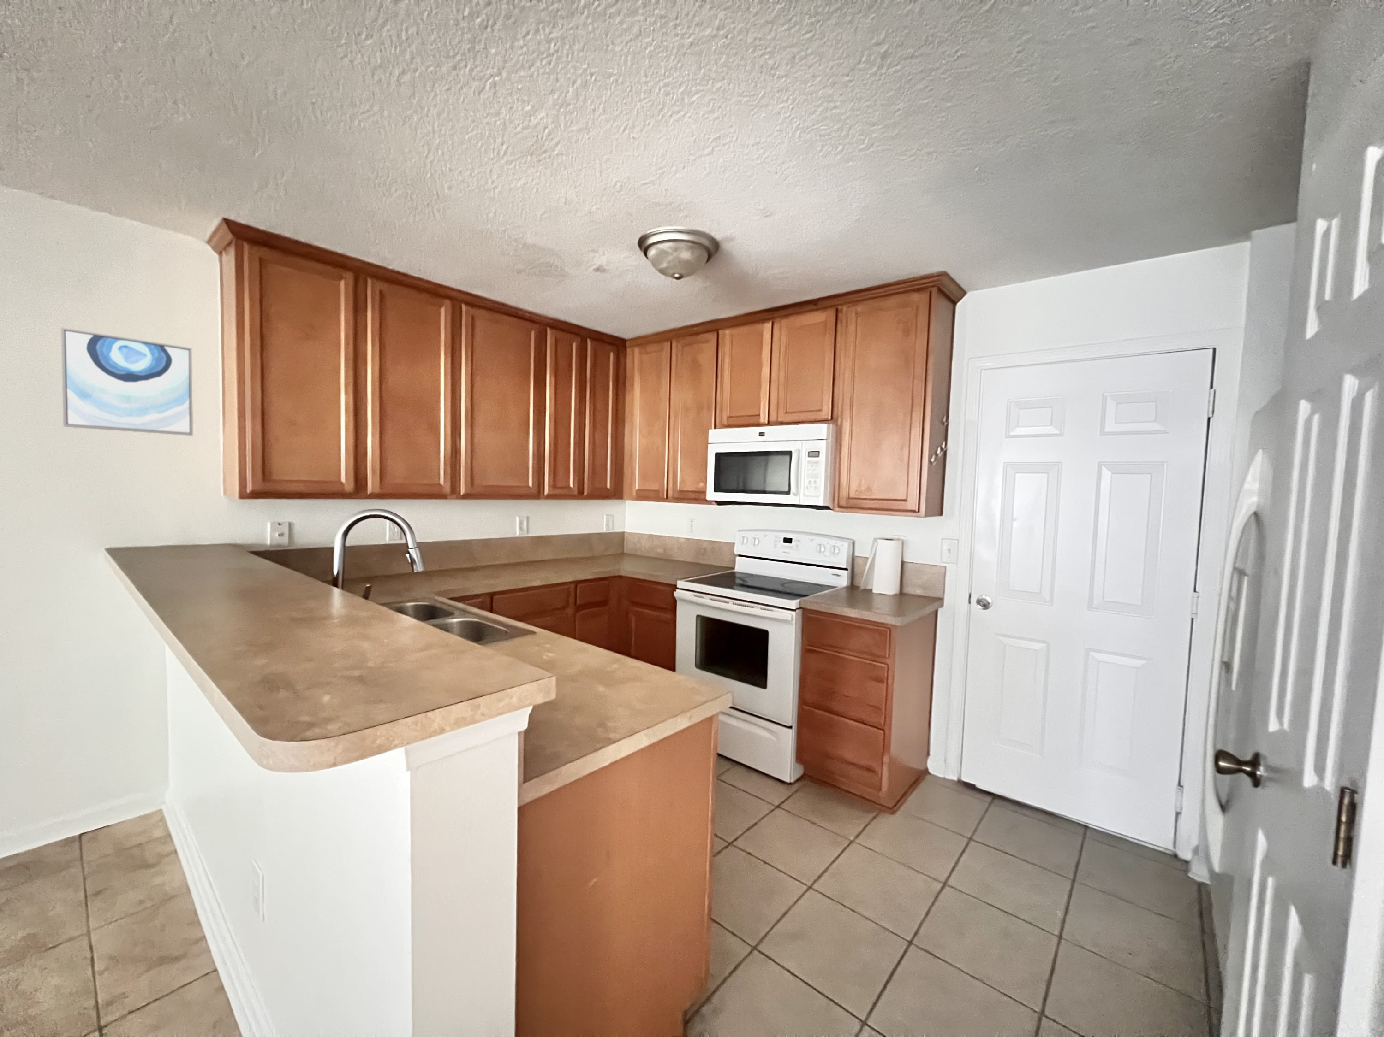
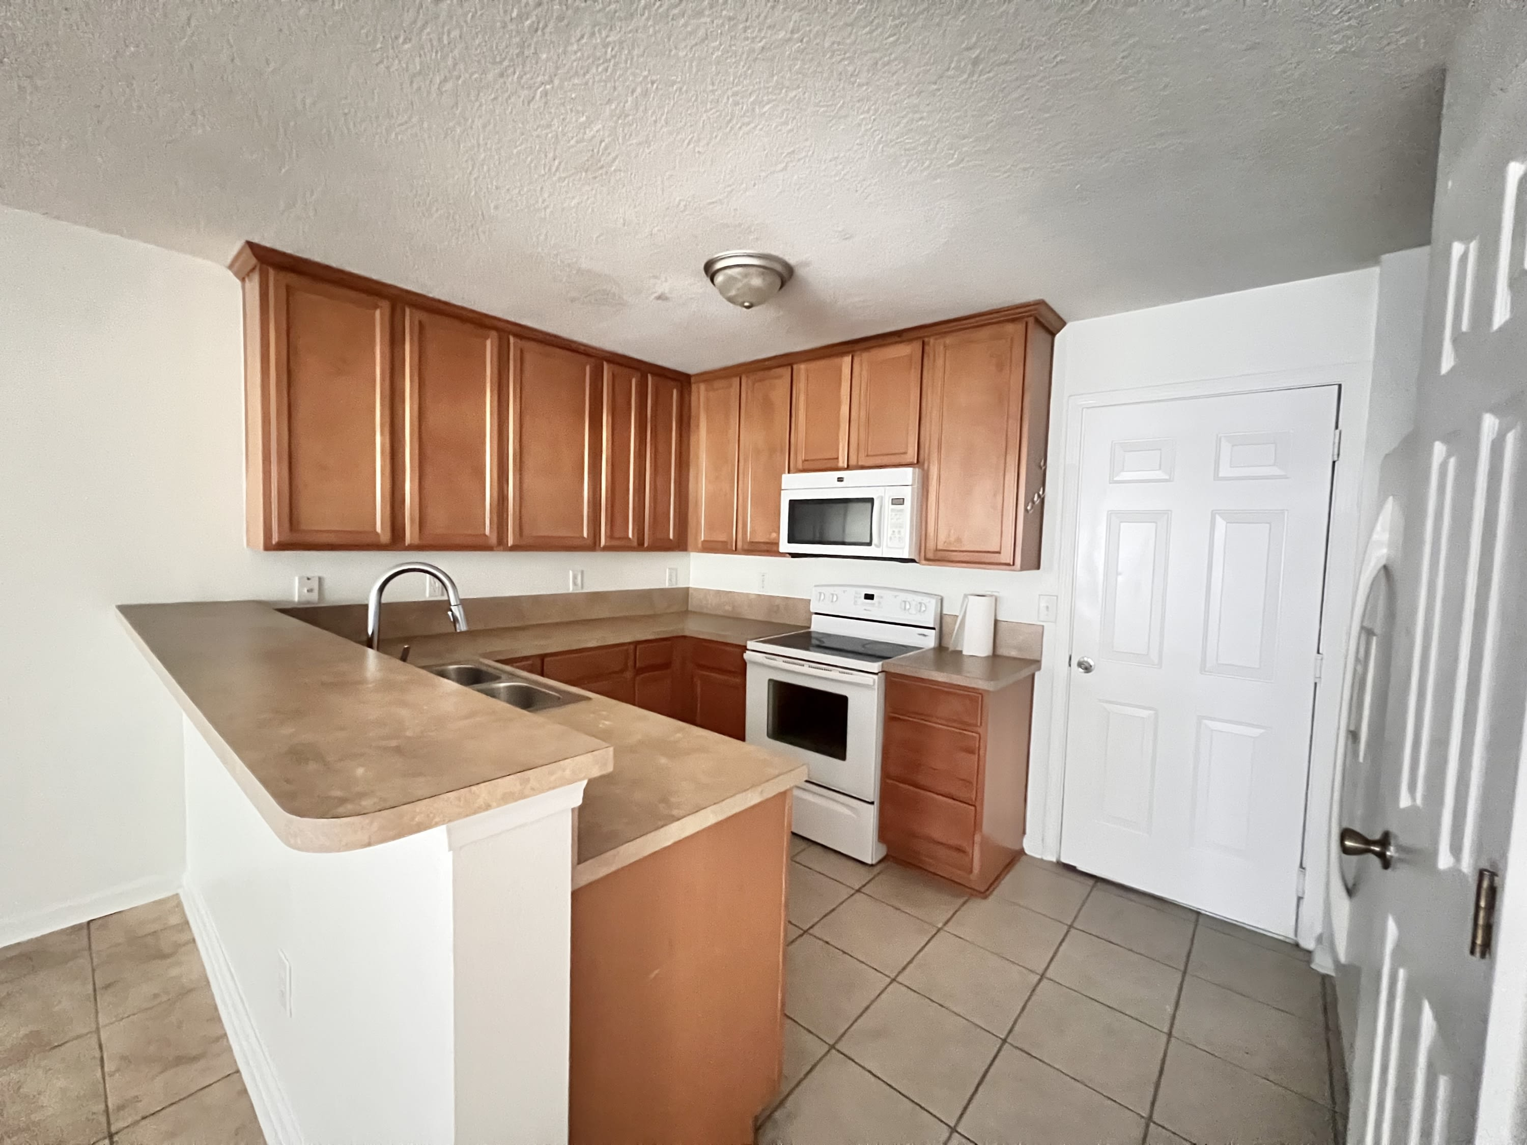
- wall art [60,327,193,436]
